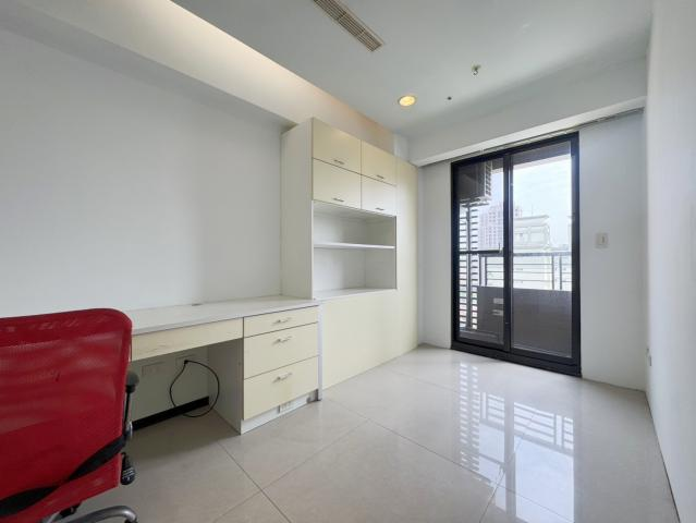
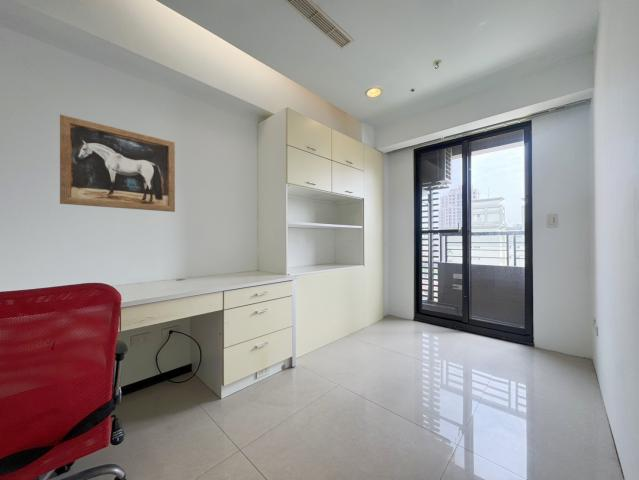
+ wall art [59,113,176,213]
